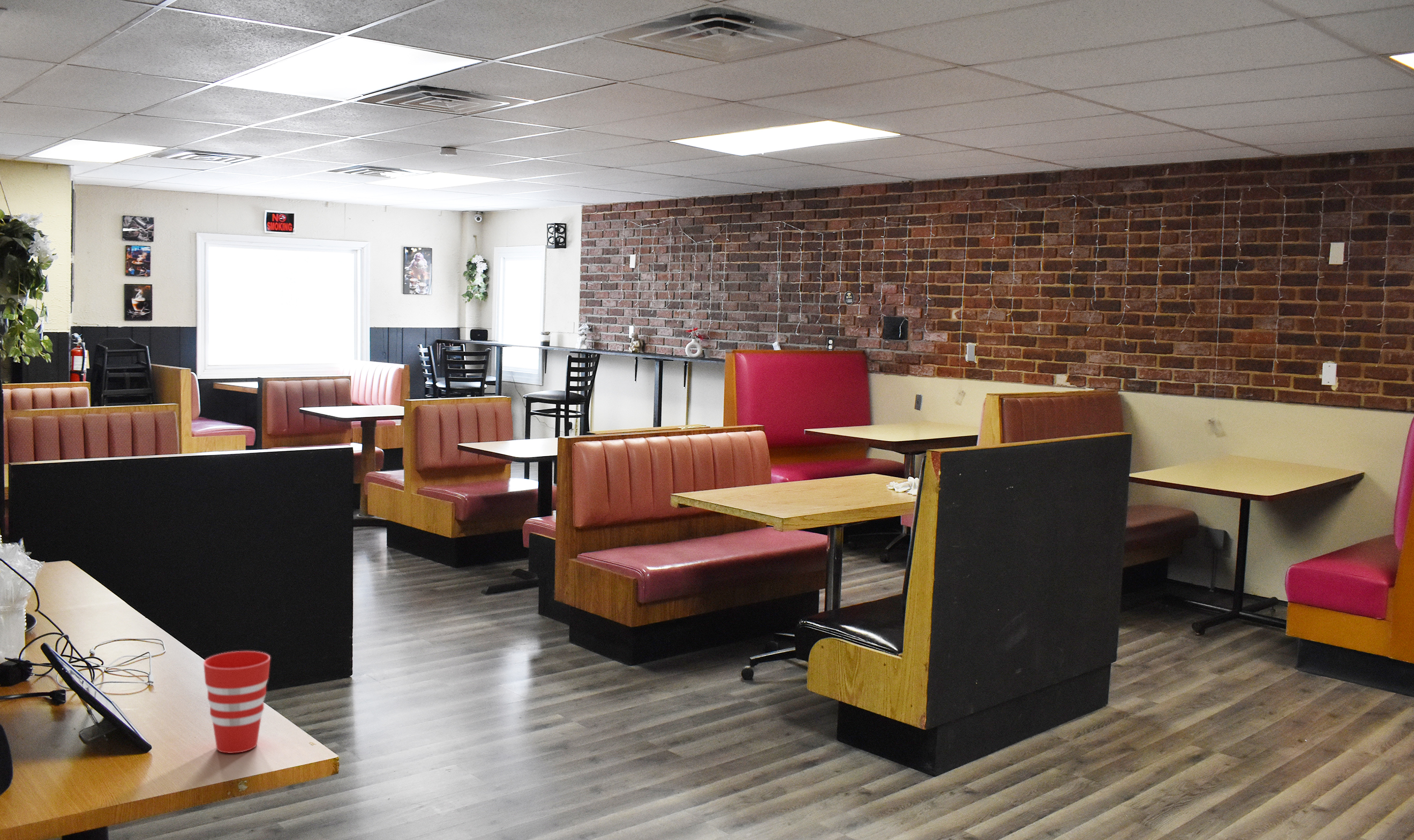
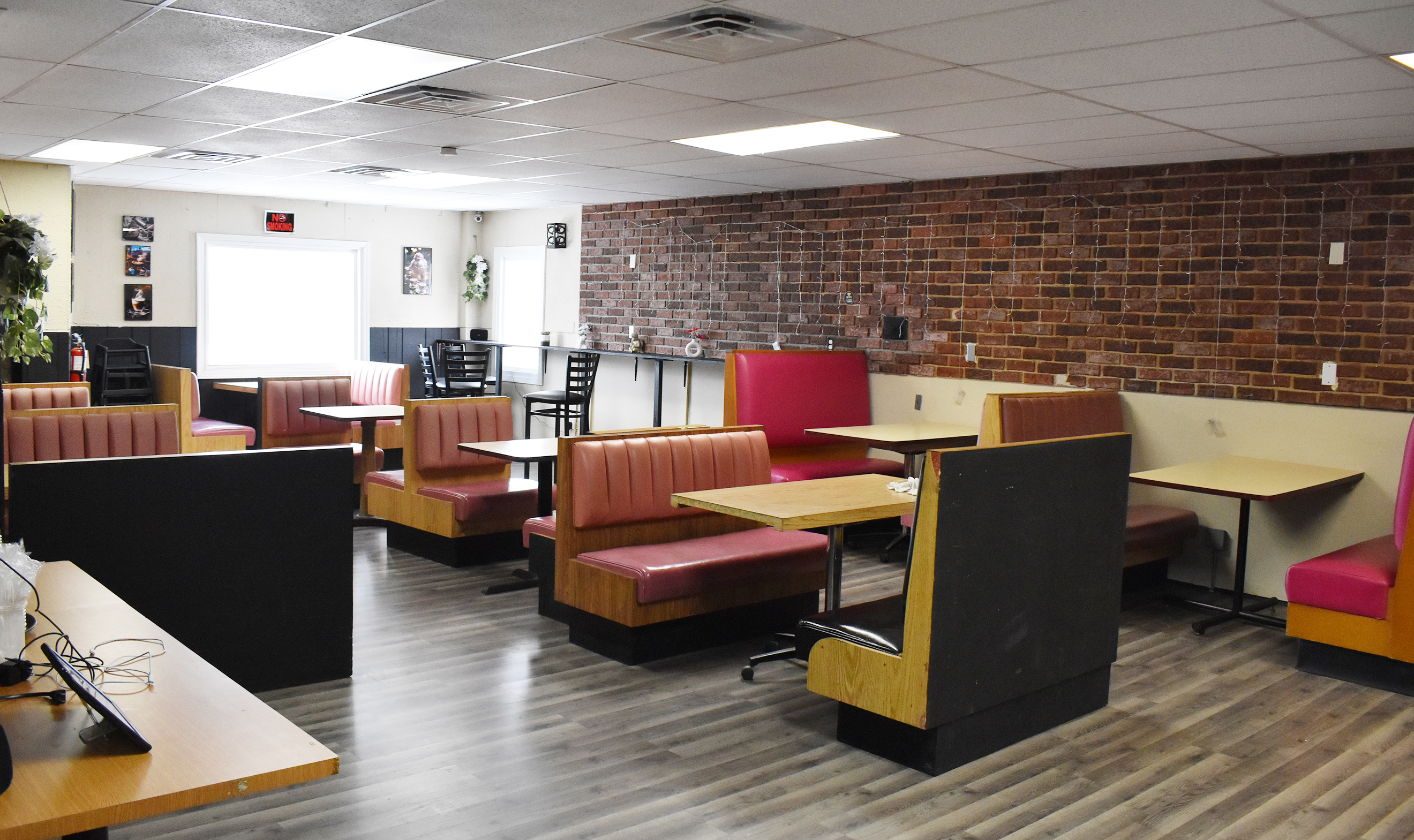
- cup [203,650,271,754]
